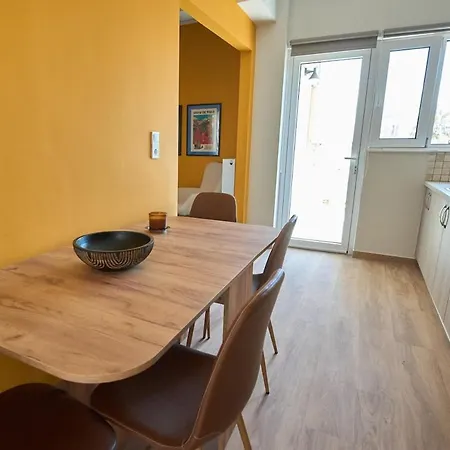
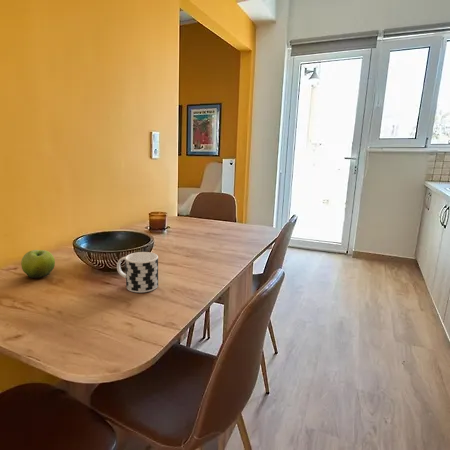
+ fruit [20,249,56,279]
+ cup [116,251,159,294]
